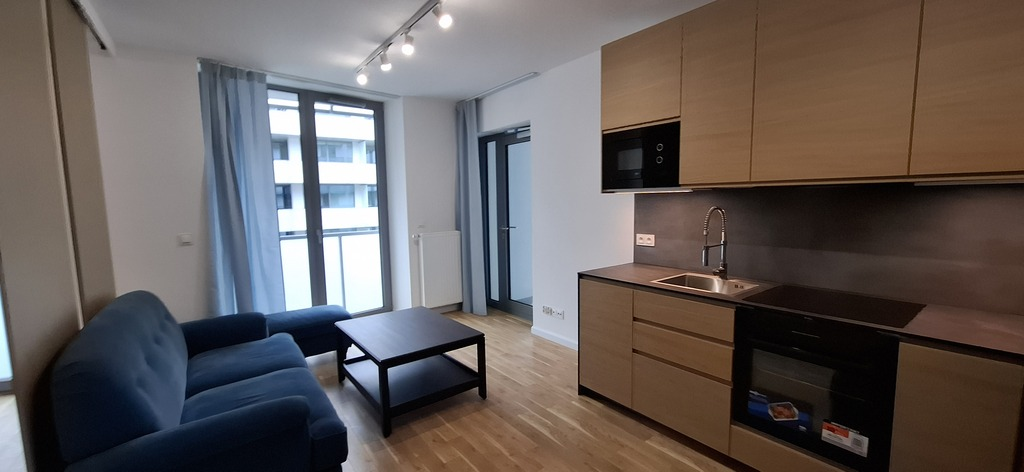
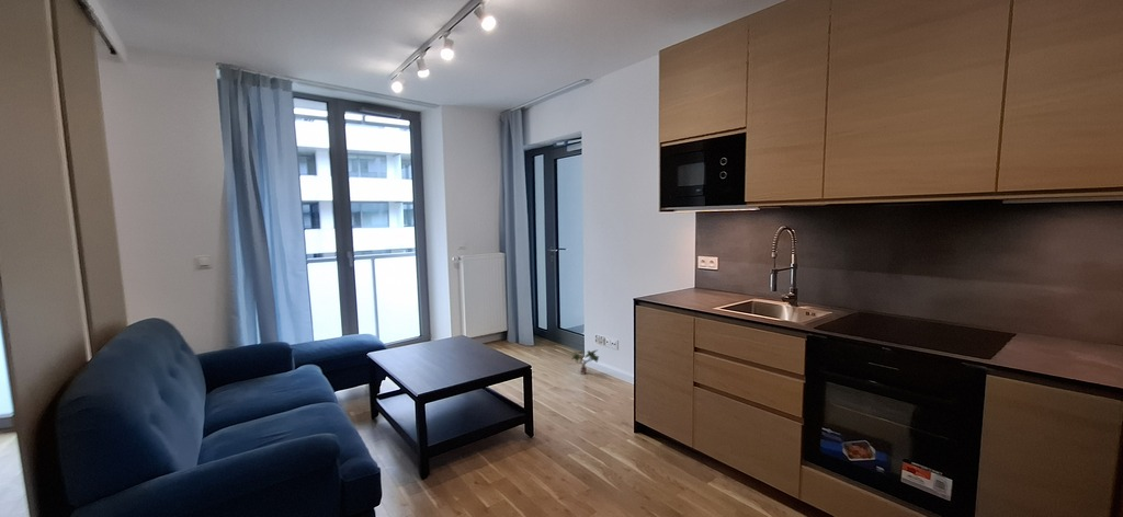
+ potted plant [570,349,600,376]
